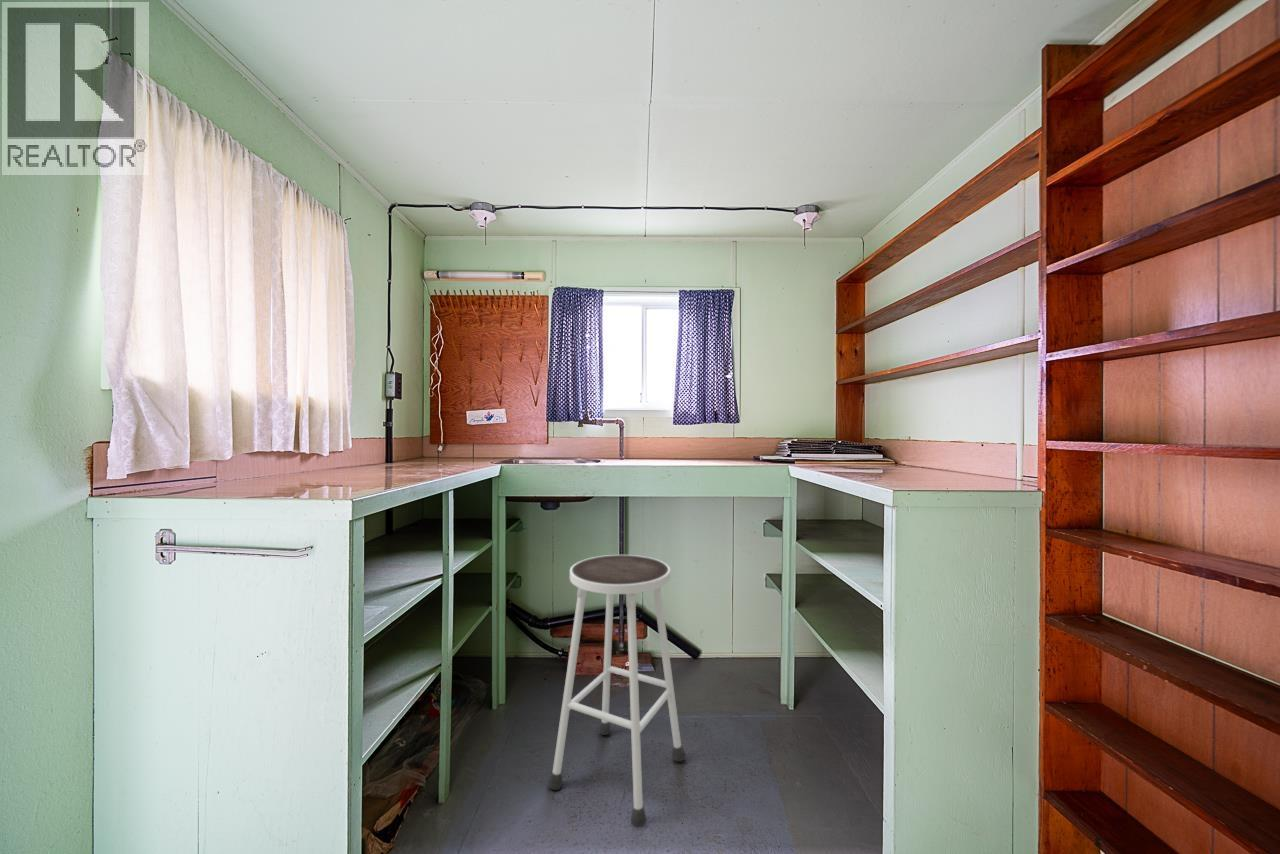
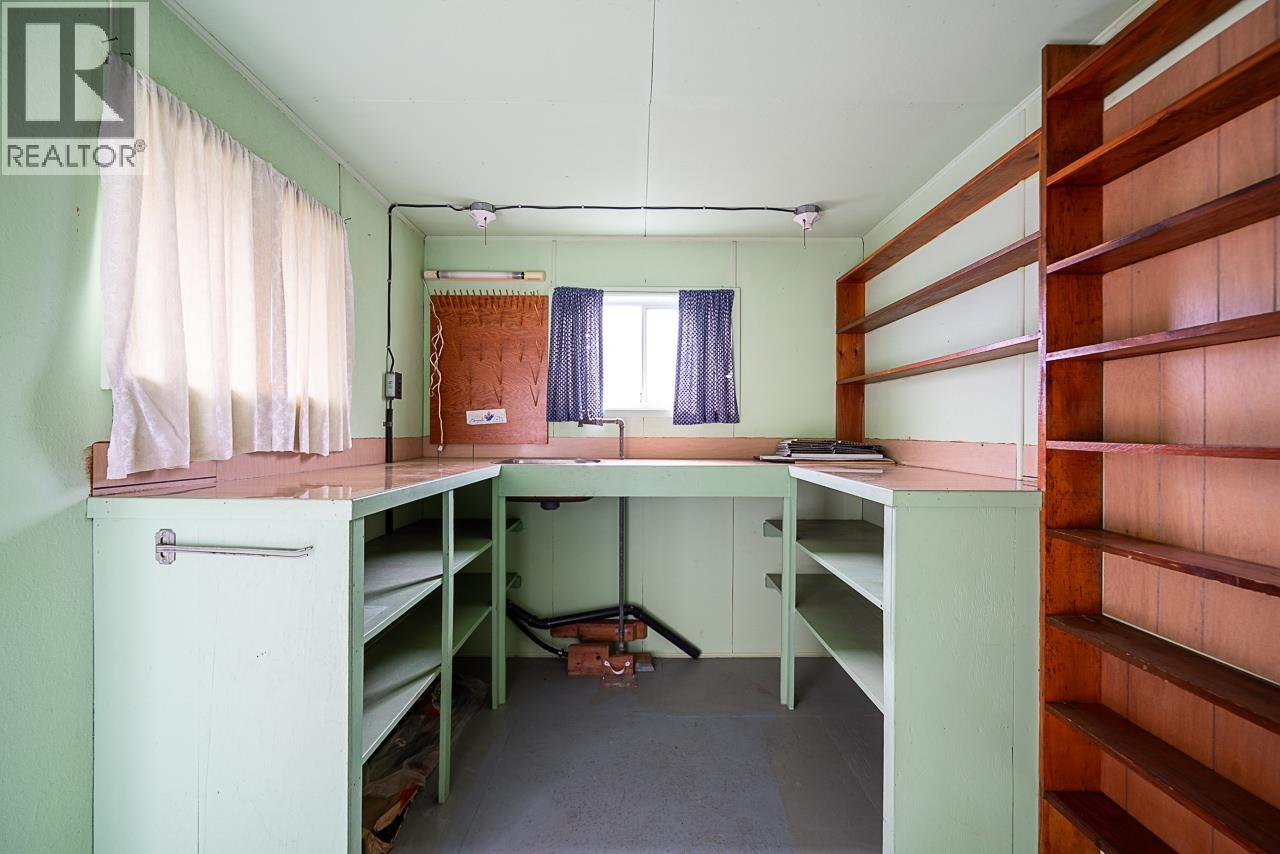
- stool [547,554,687,829]
